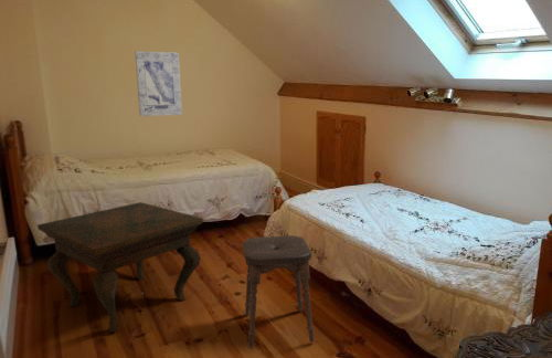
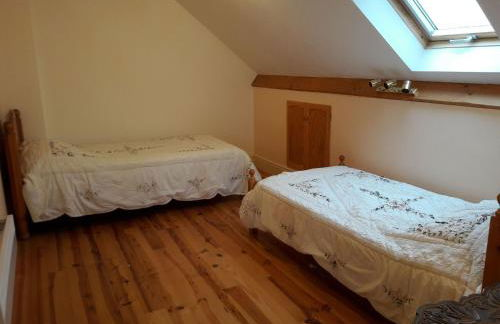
- wall art [134,50,183,117]
- stool [242,234,315,348]
- side table [36,201,204,333]
